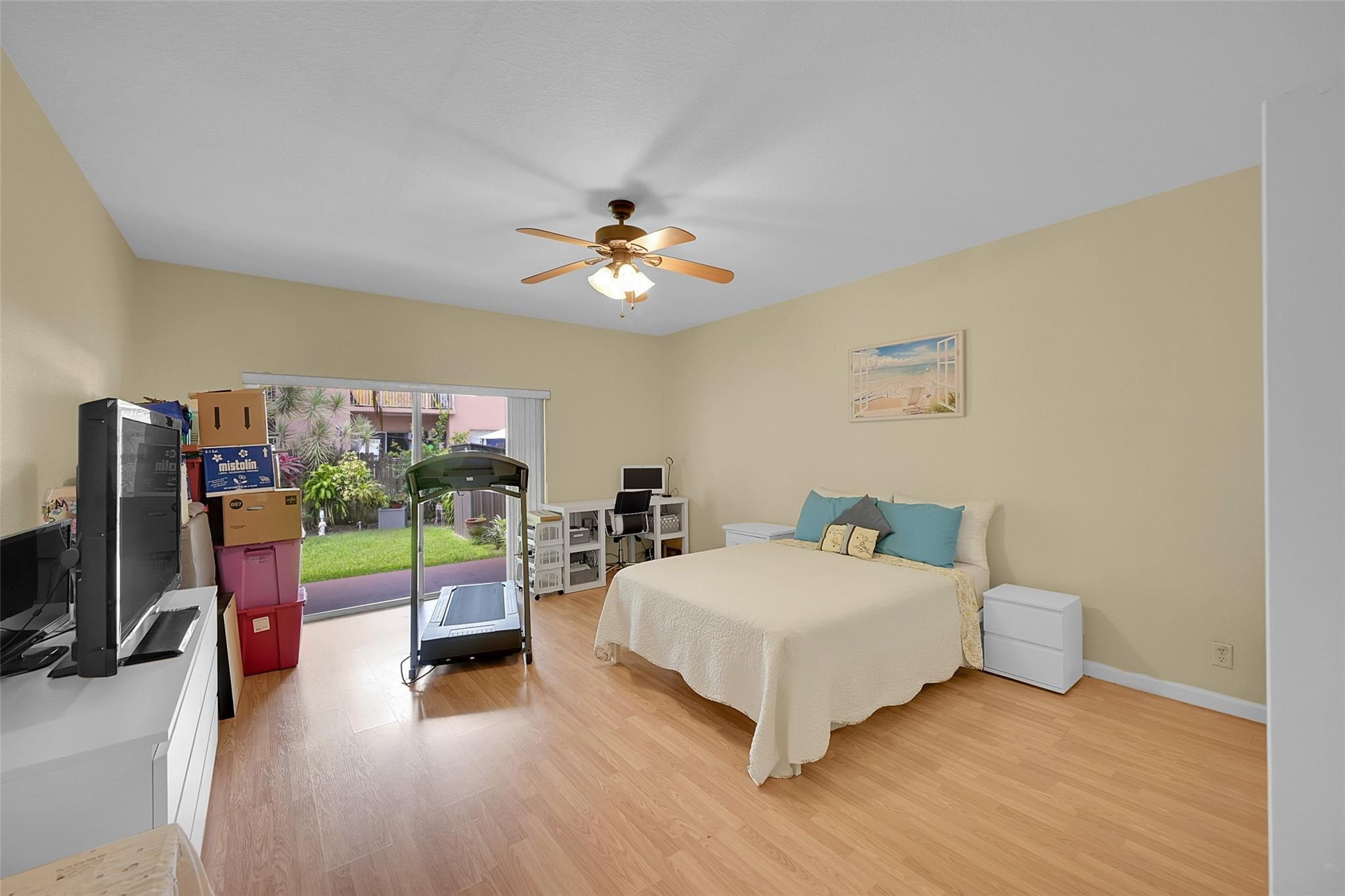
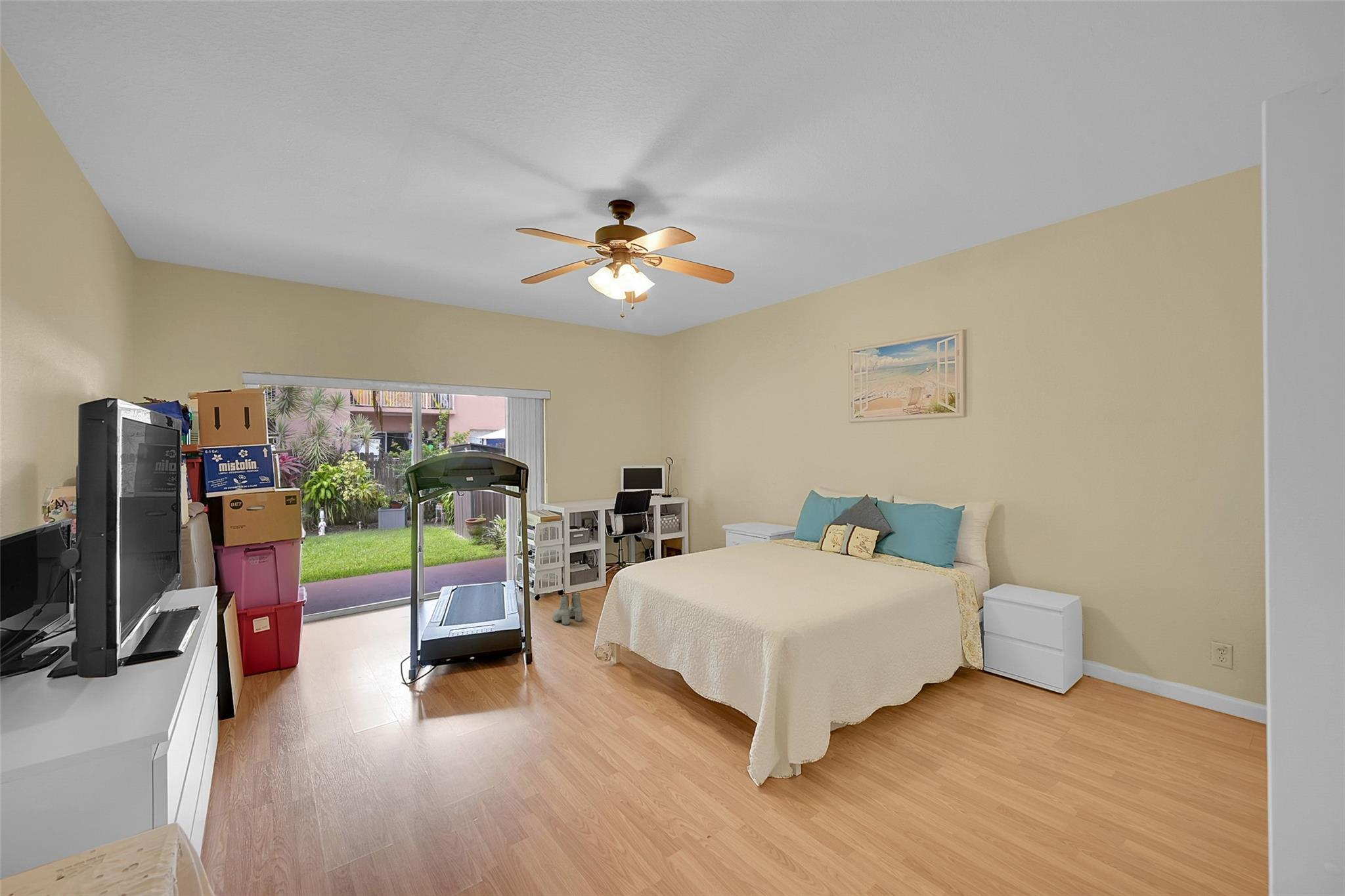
+ boots [552,592,583,626]
